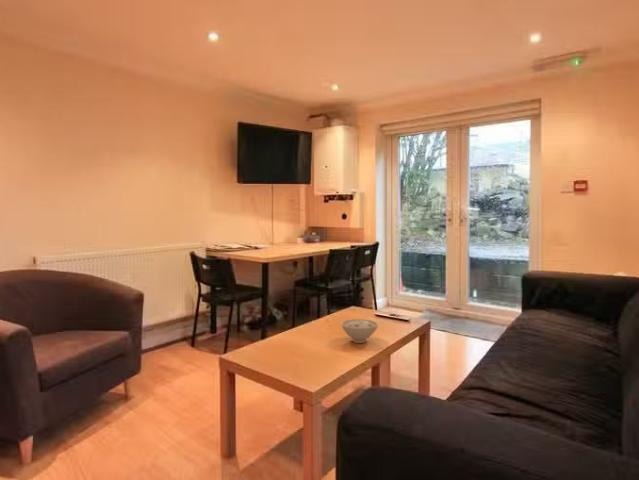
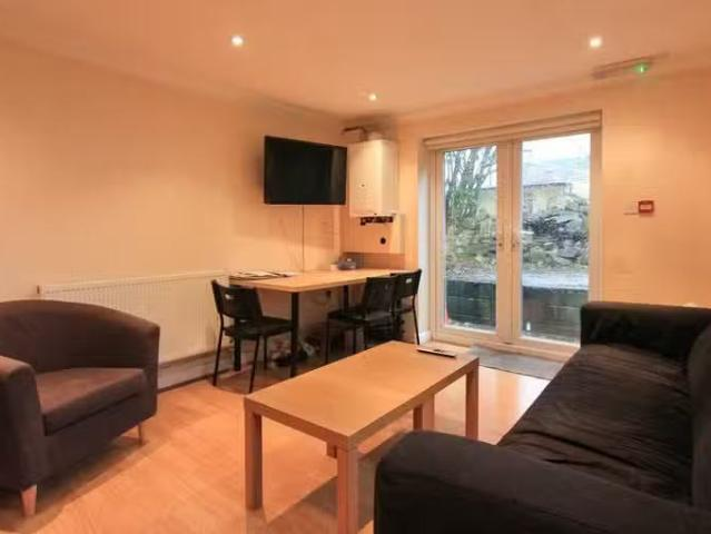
- bowl [340,318,379,344]
